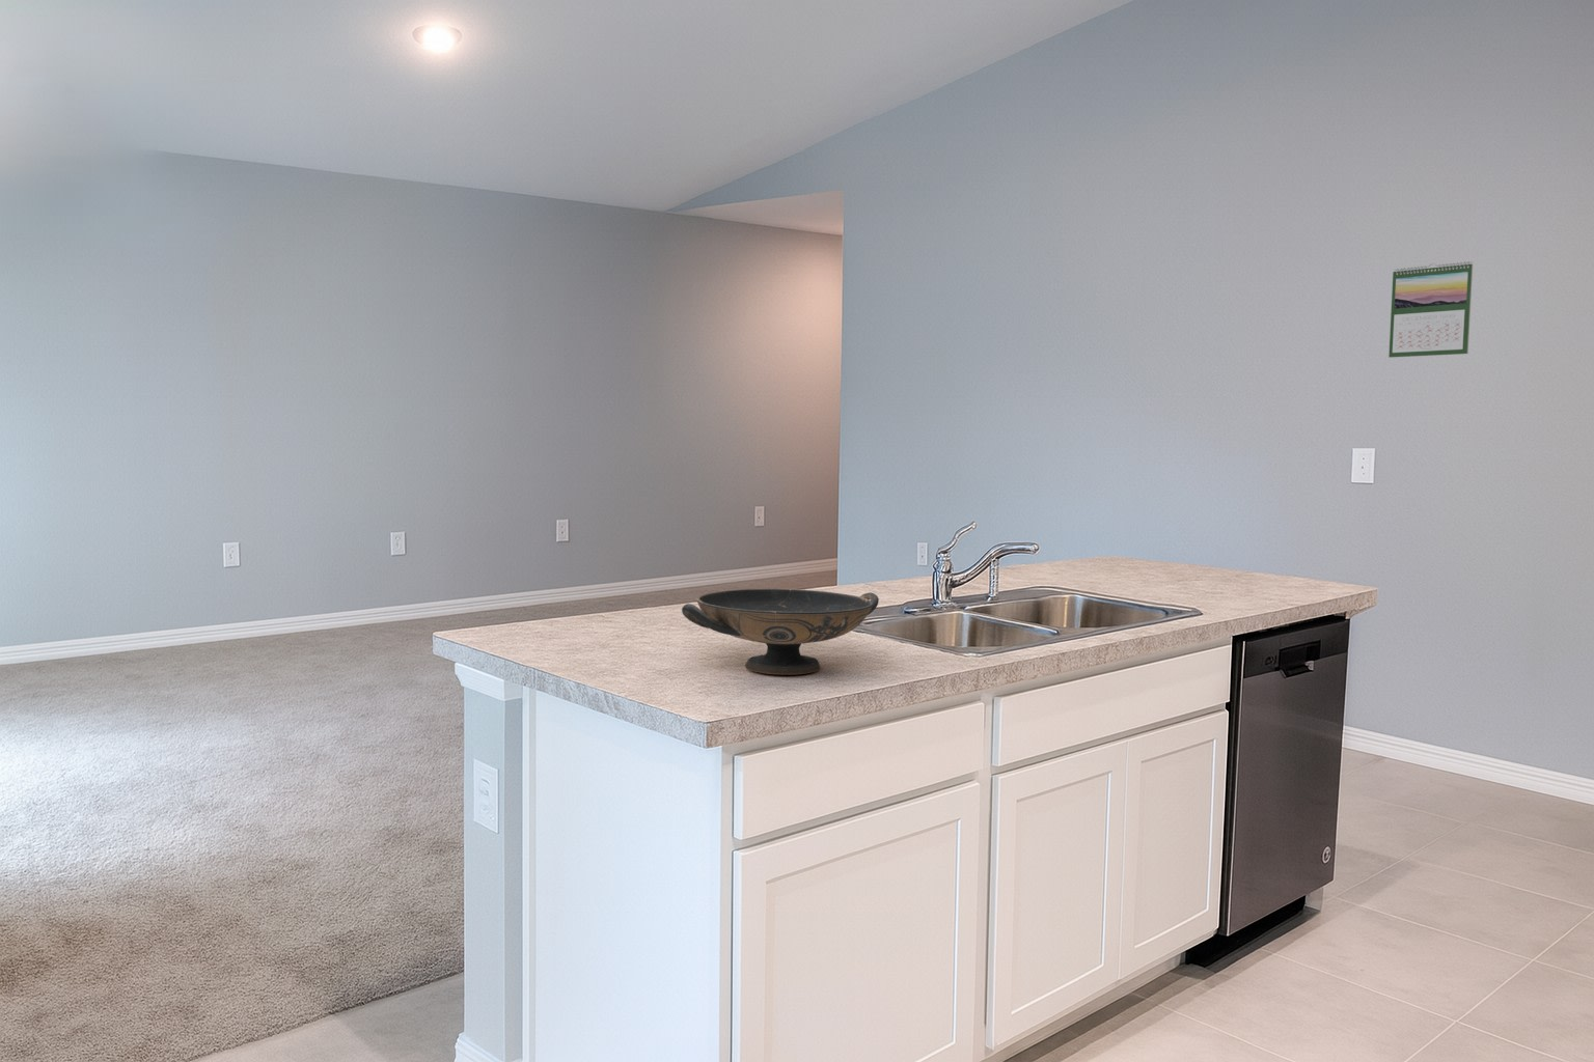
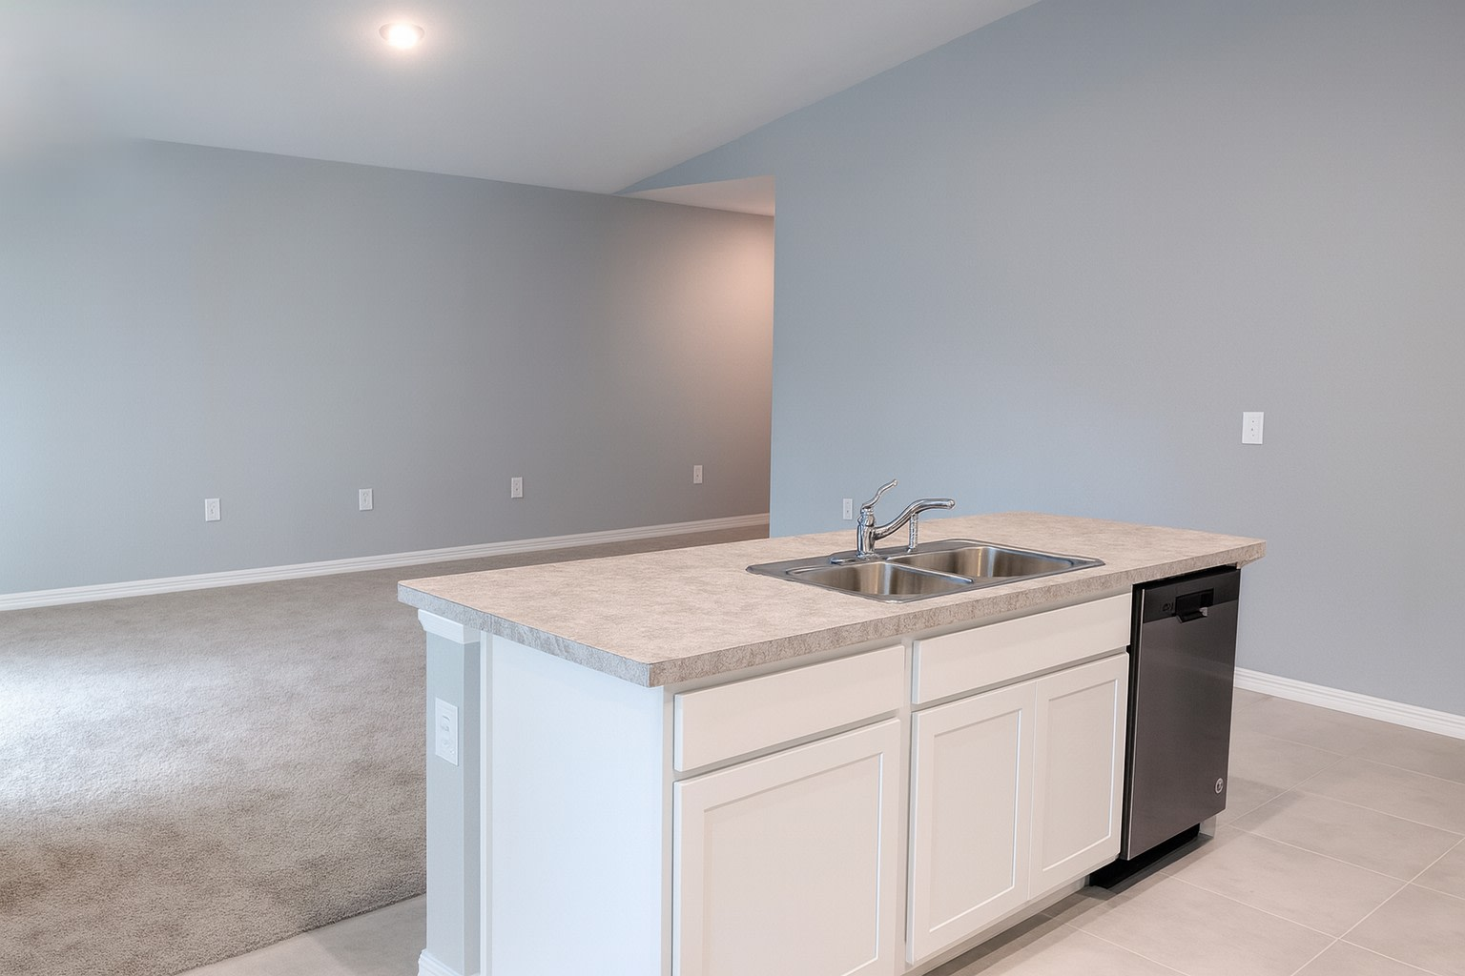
- decorative bowl [681,587,880,676]
- calendar [1388,261,1474,359]
